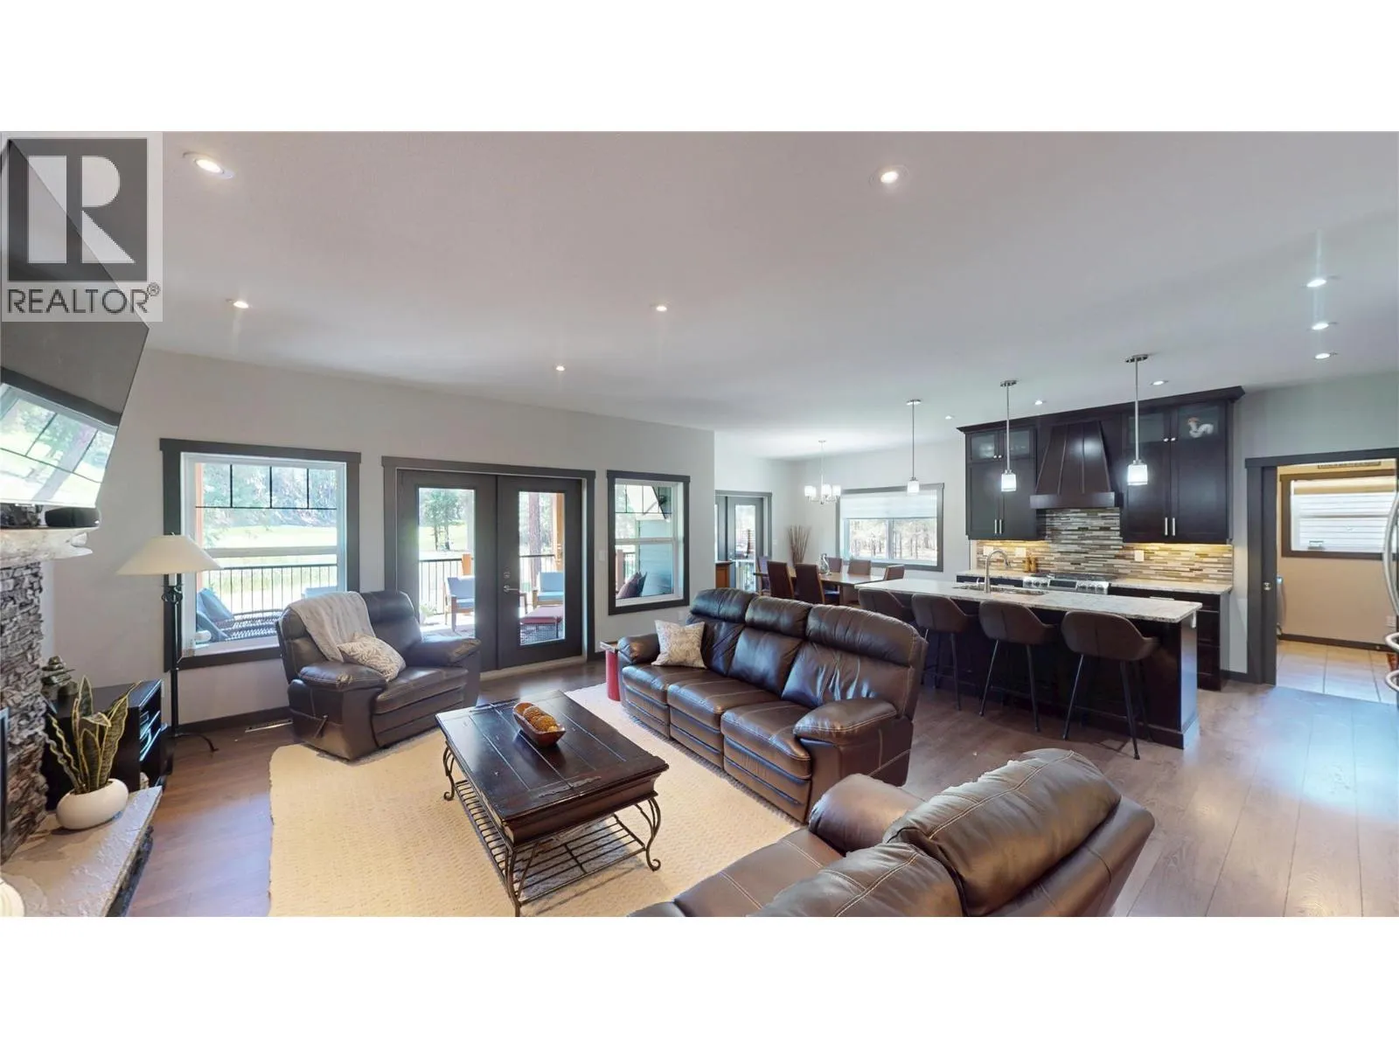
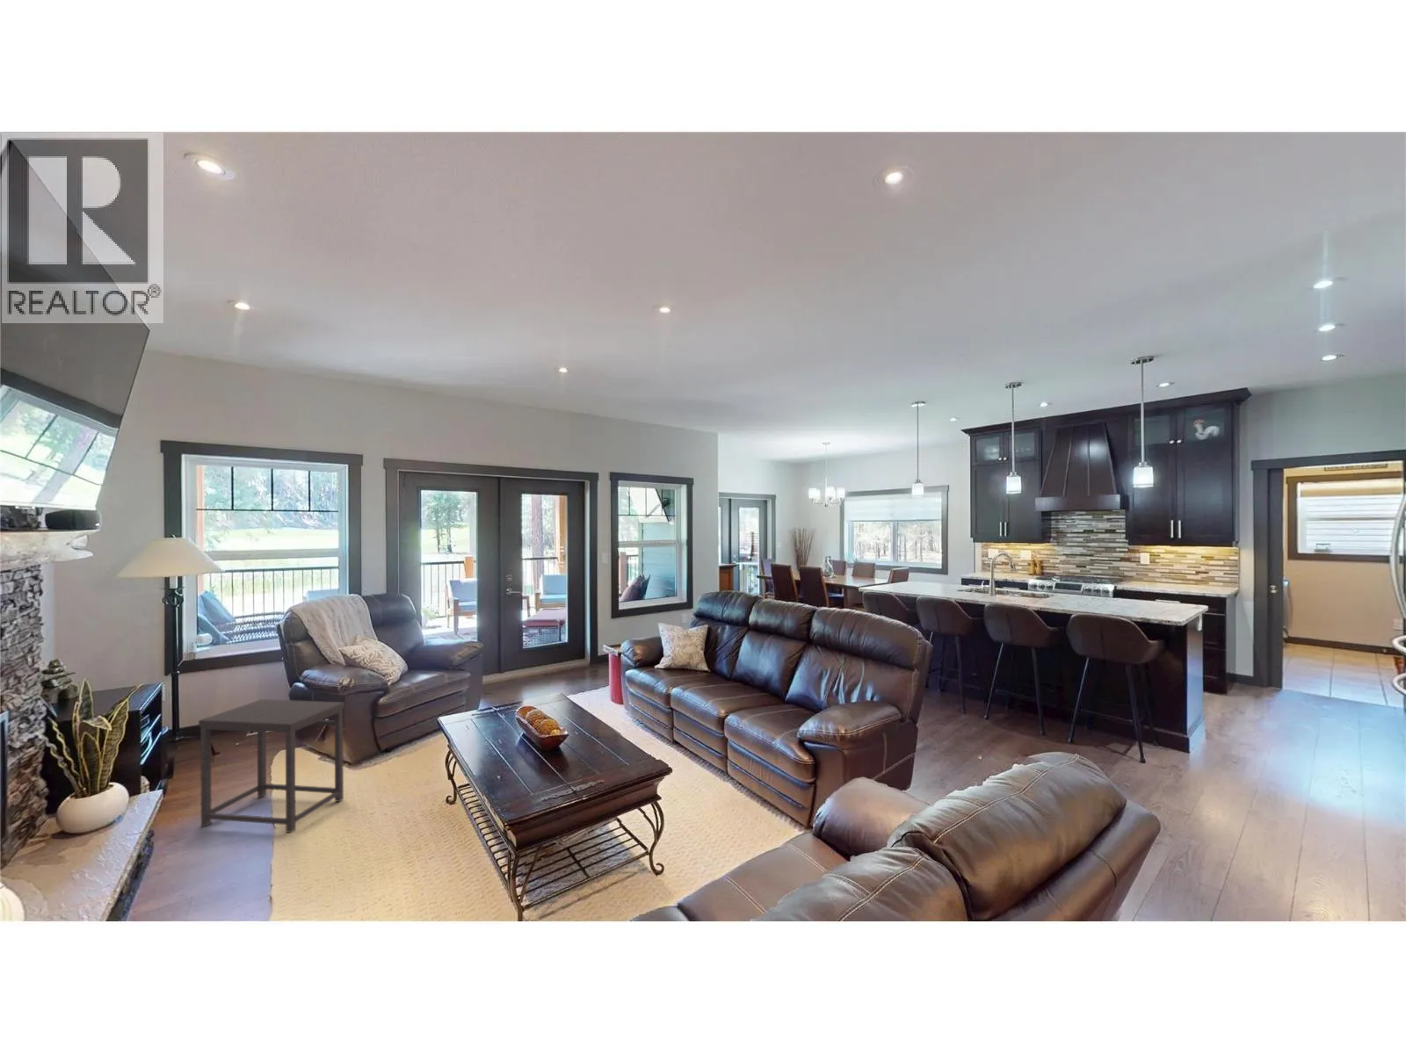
+ side table [198,699,345,834]
